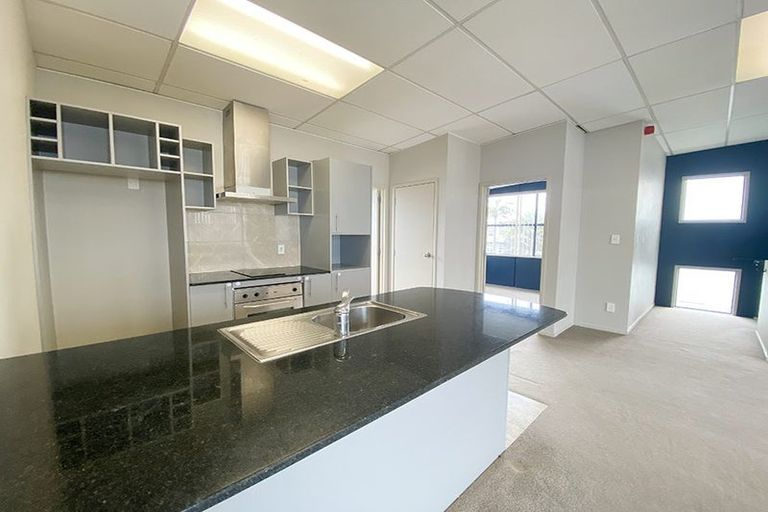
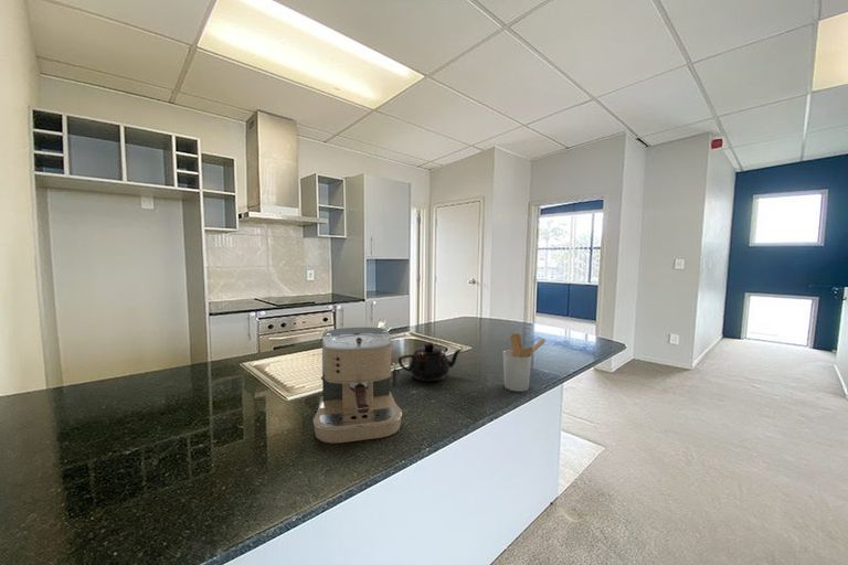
+ coffee maker [311,327,403,444]
+ utensil holder [502,332,547,393]
+ teapot [398,341,464,383]
